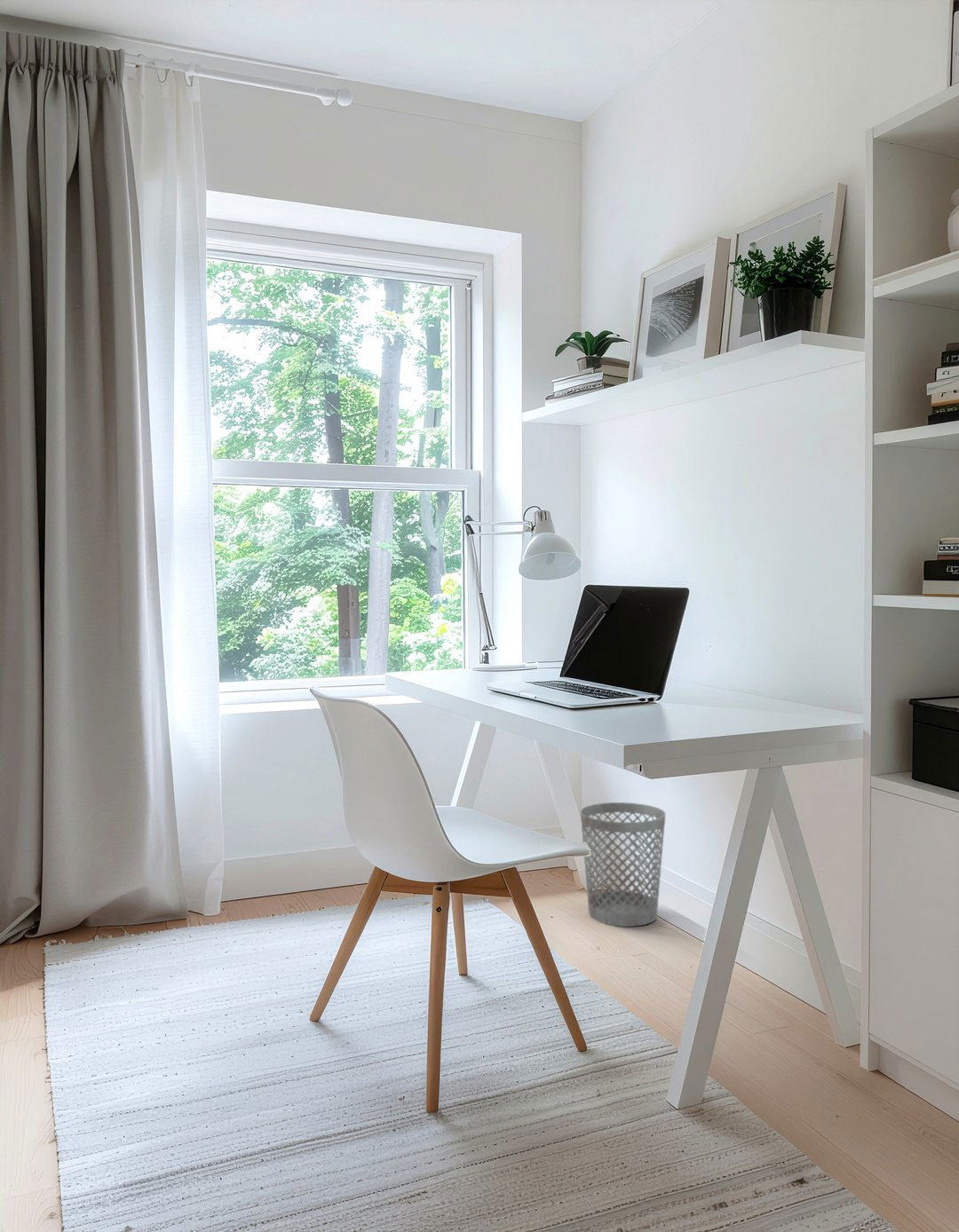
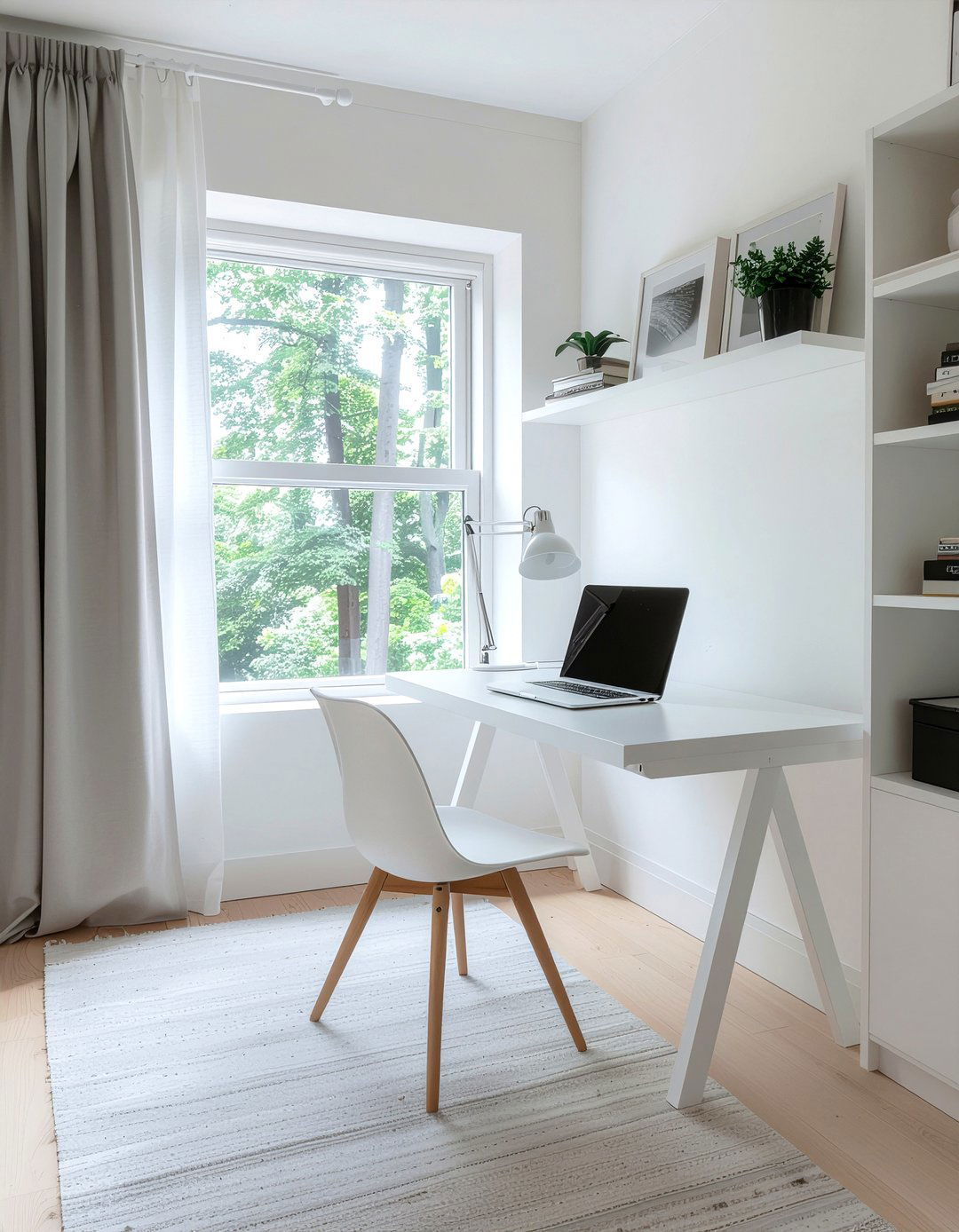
- wastebasket [580,802,667,928]
